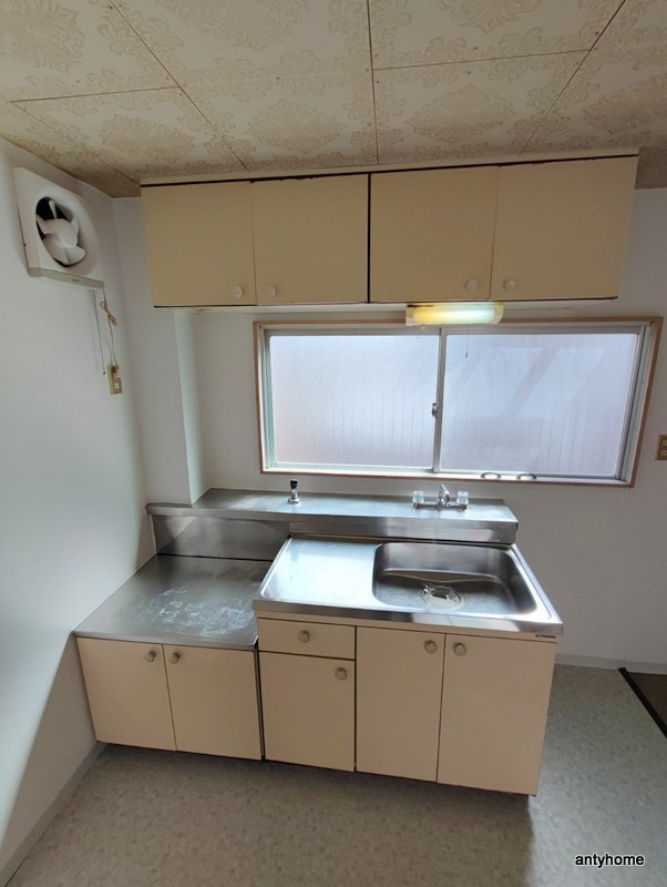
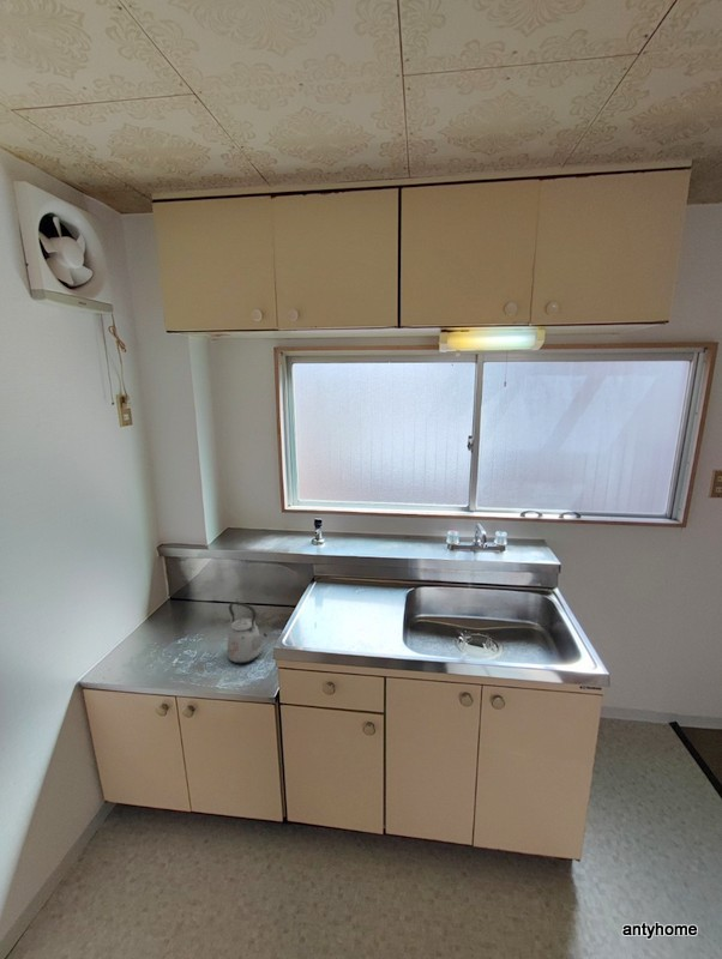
+ kettle [227,601,269,664]
